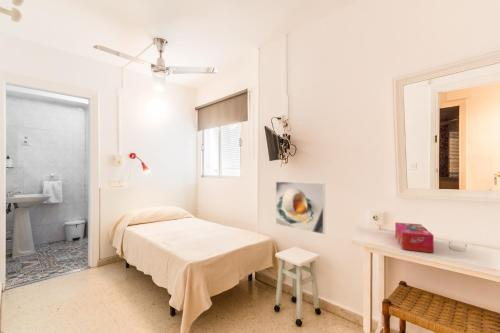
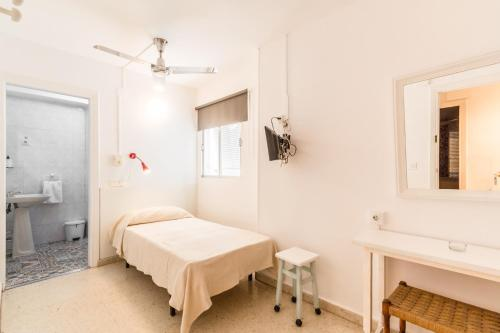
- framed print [275,180,326,235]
- tissue box [394,221,435,254]
